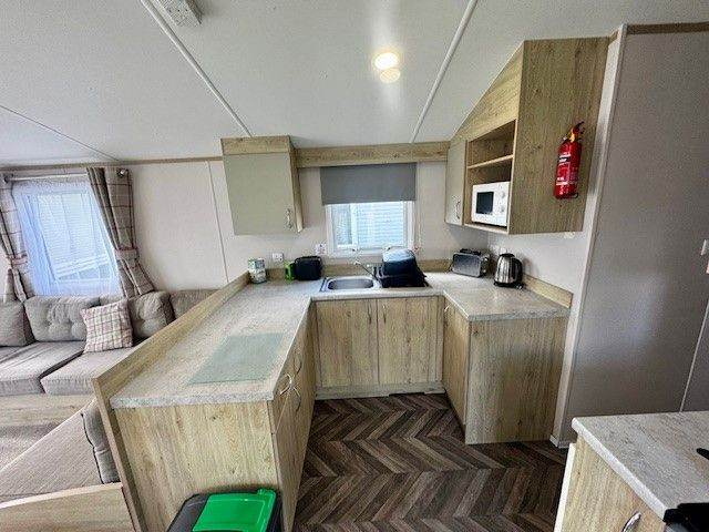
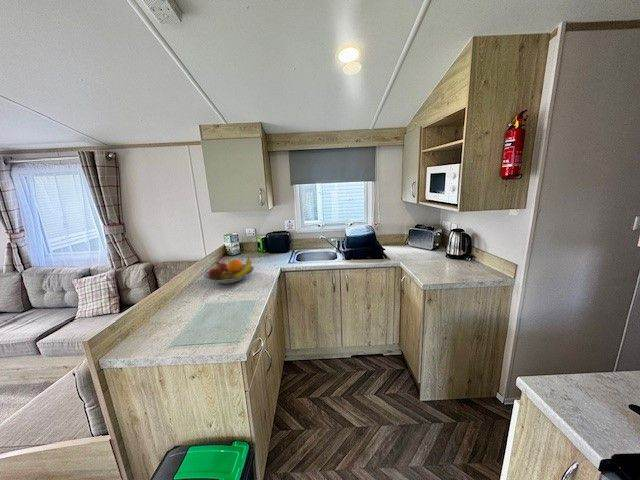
+ fruit bowl [202,257,255,285]
